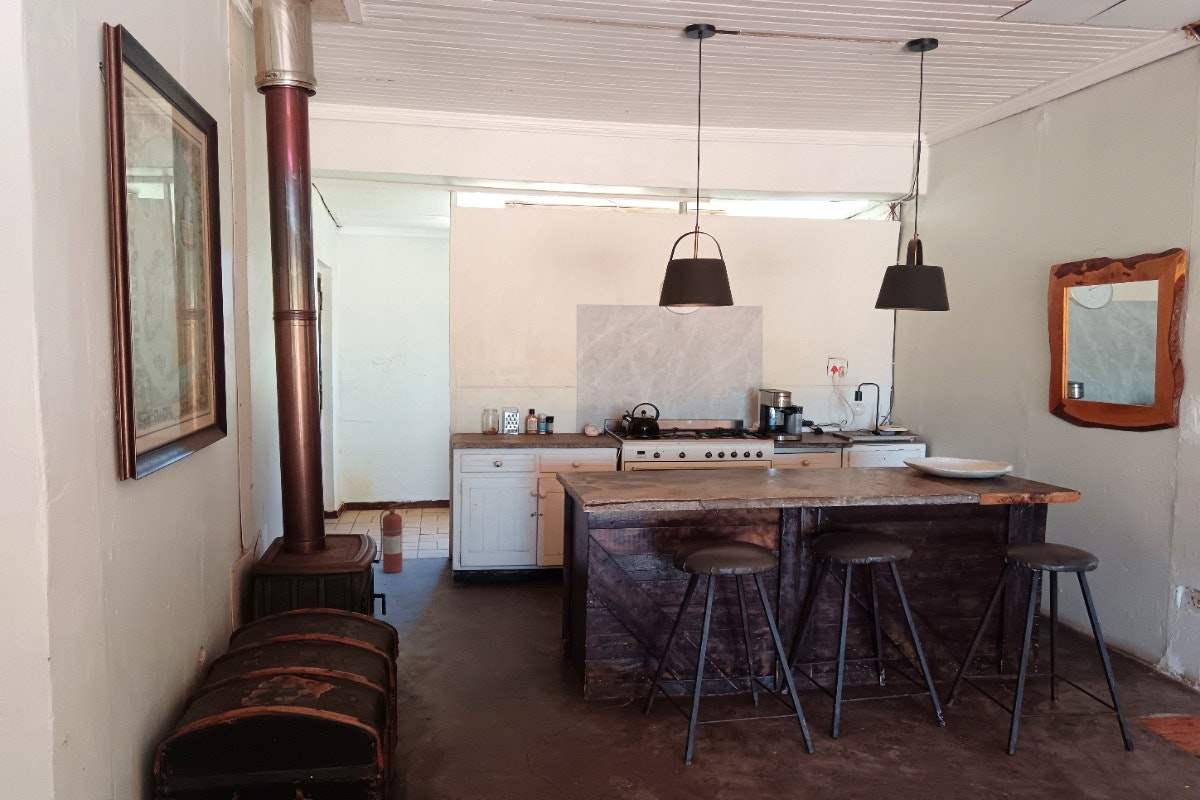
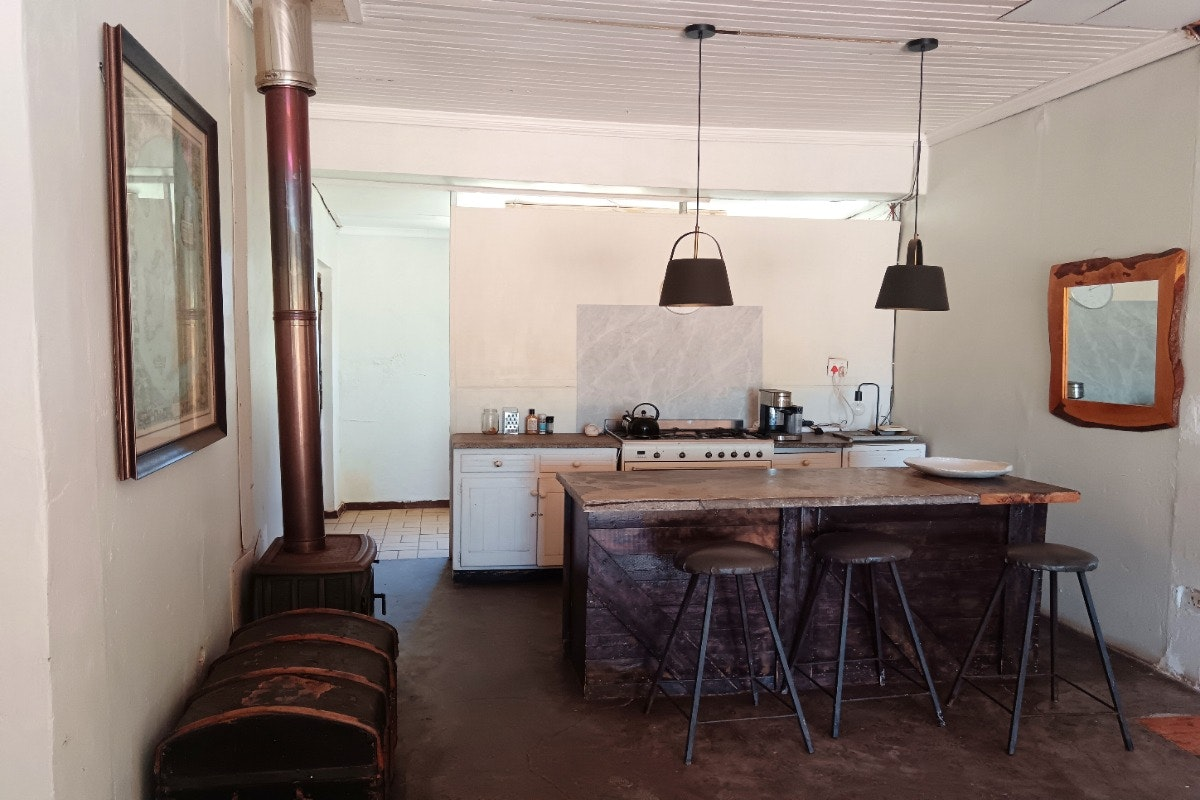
- fire extinguisher [378,501,408,574]
